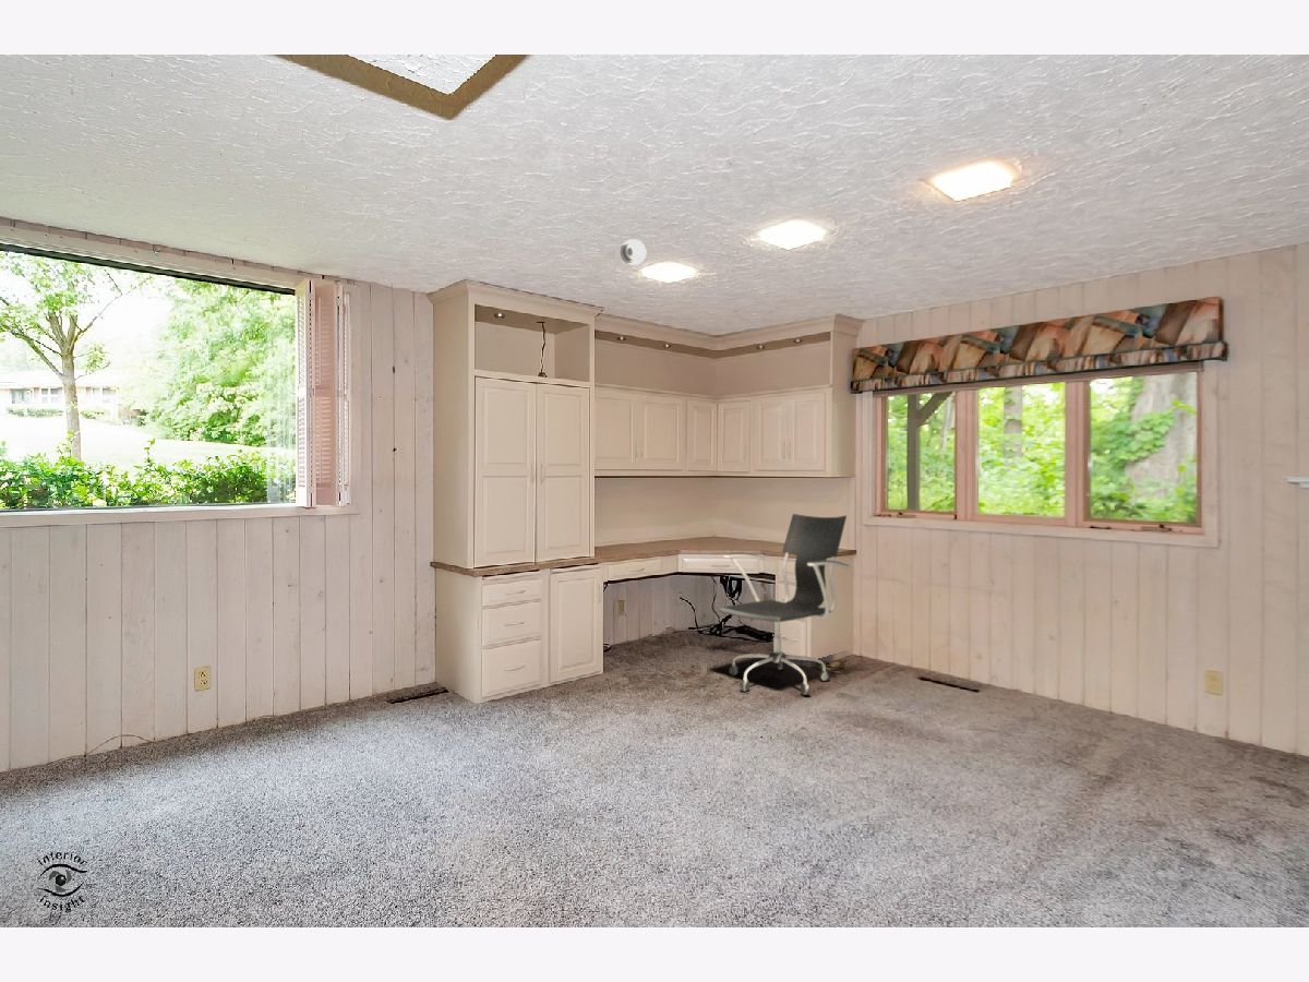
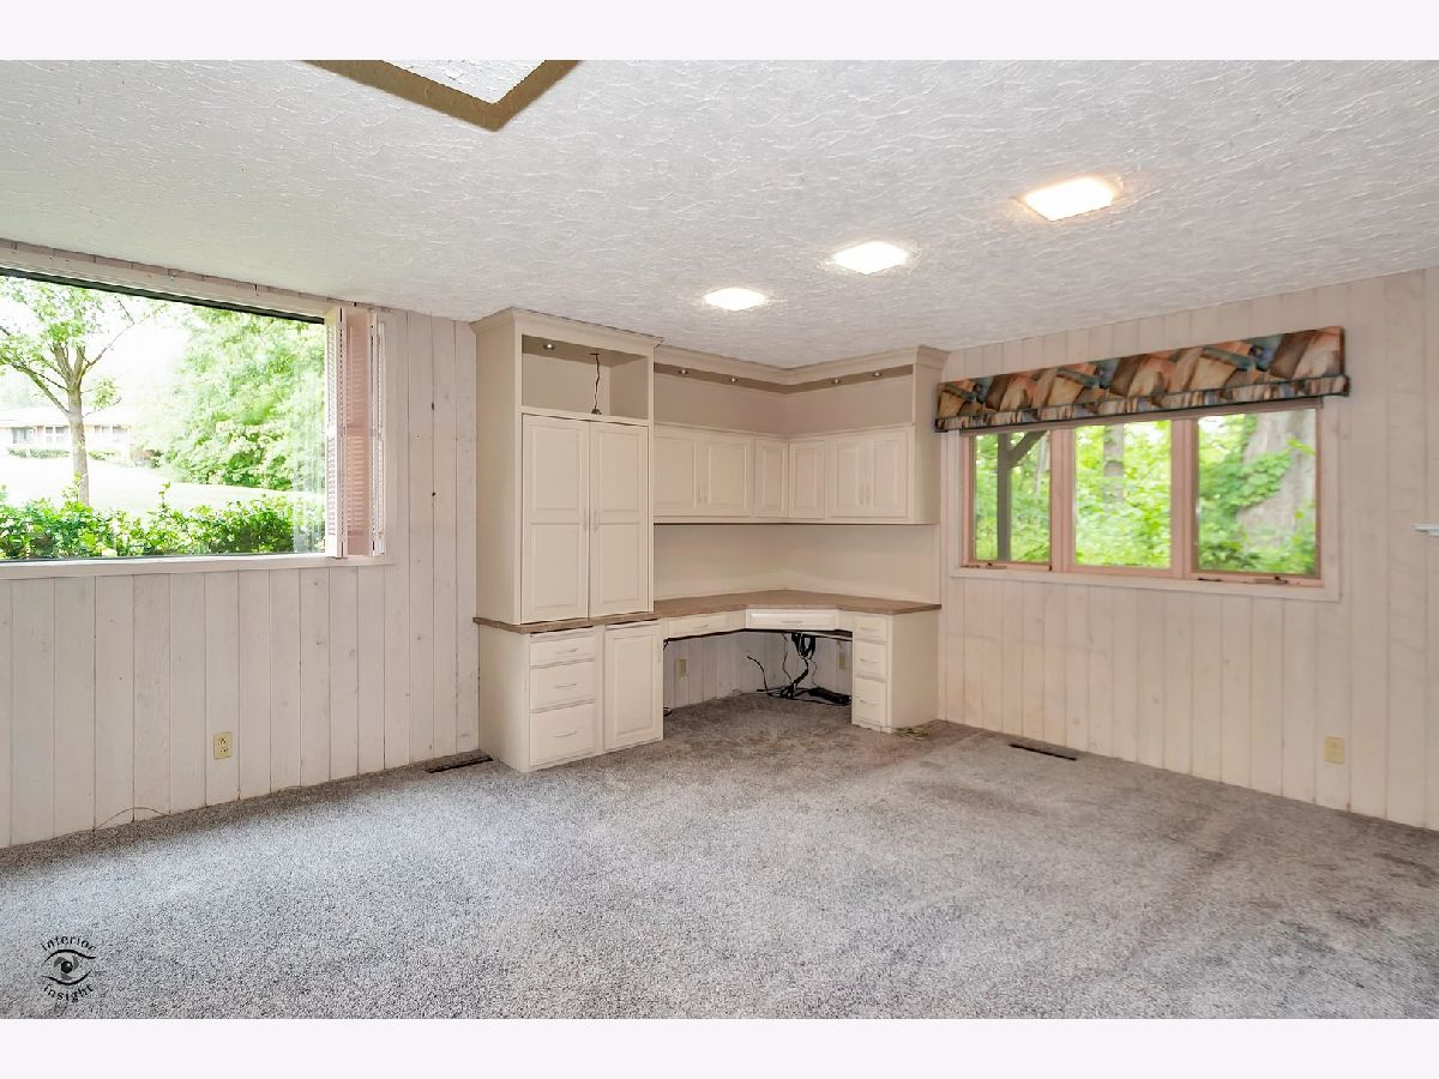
- smoke detector [620,238,647,266]
- office chair [718,513,851,696]
